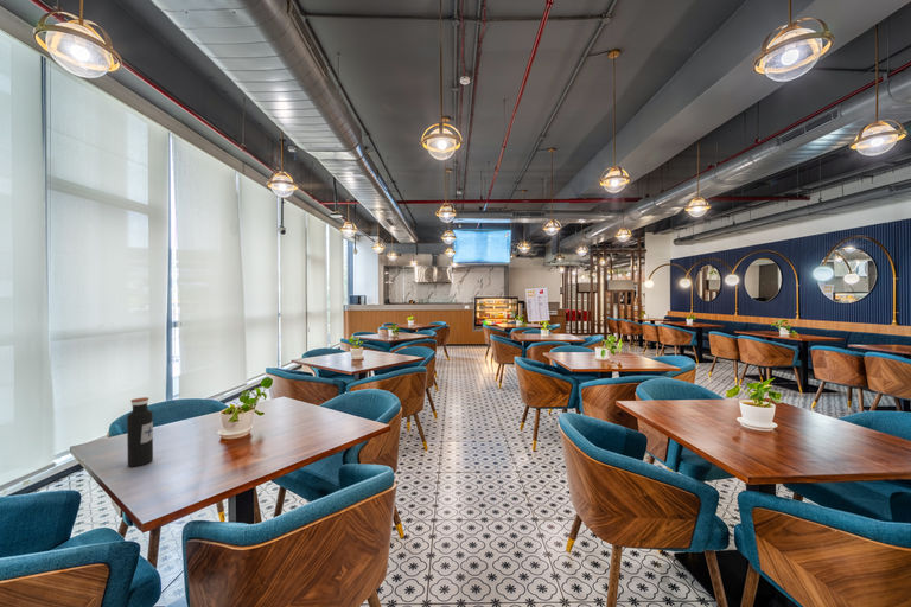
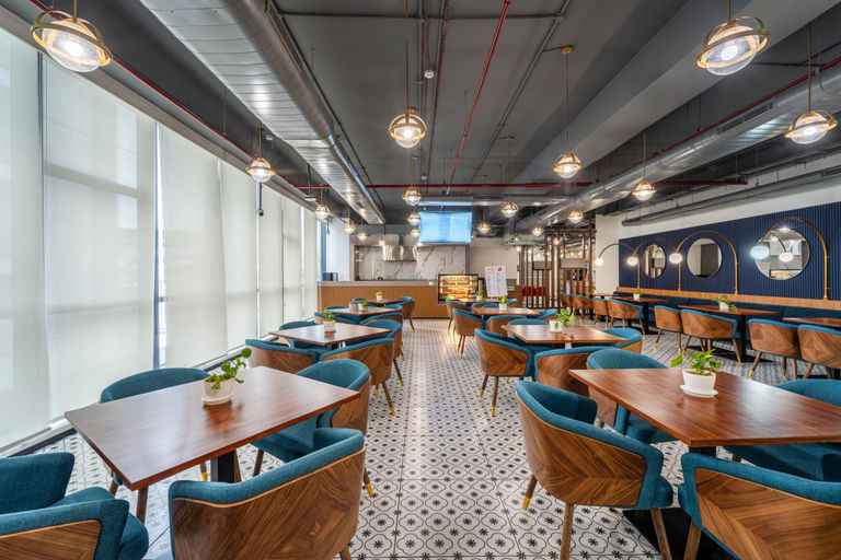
- water bottle [126,396,154,467]
